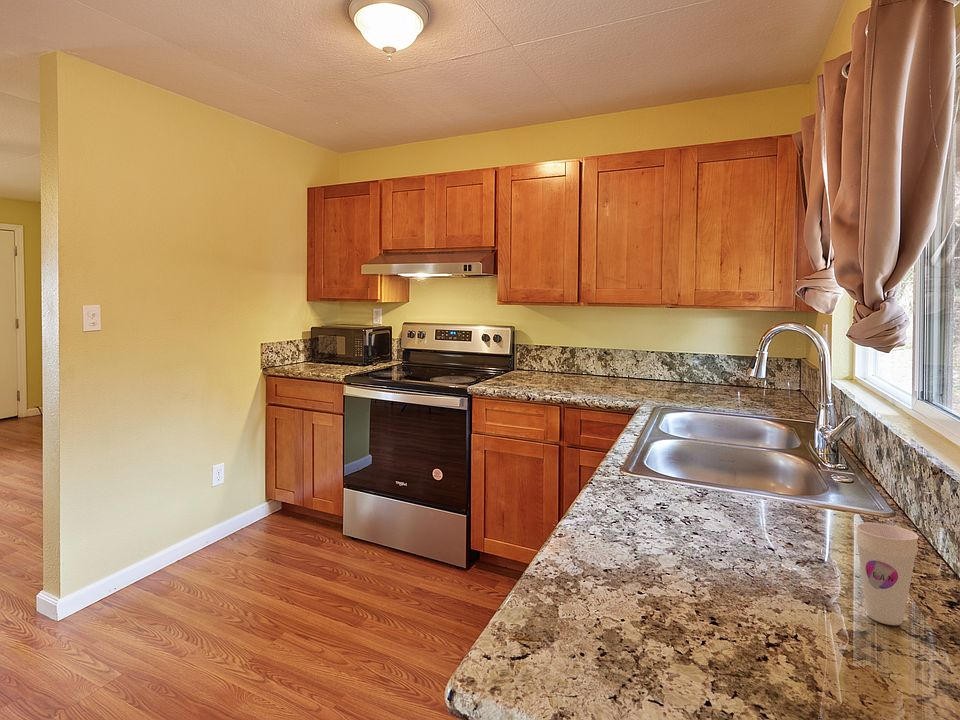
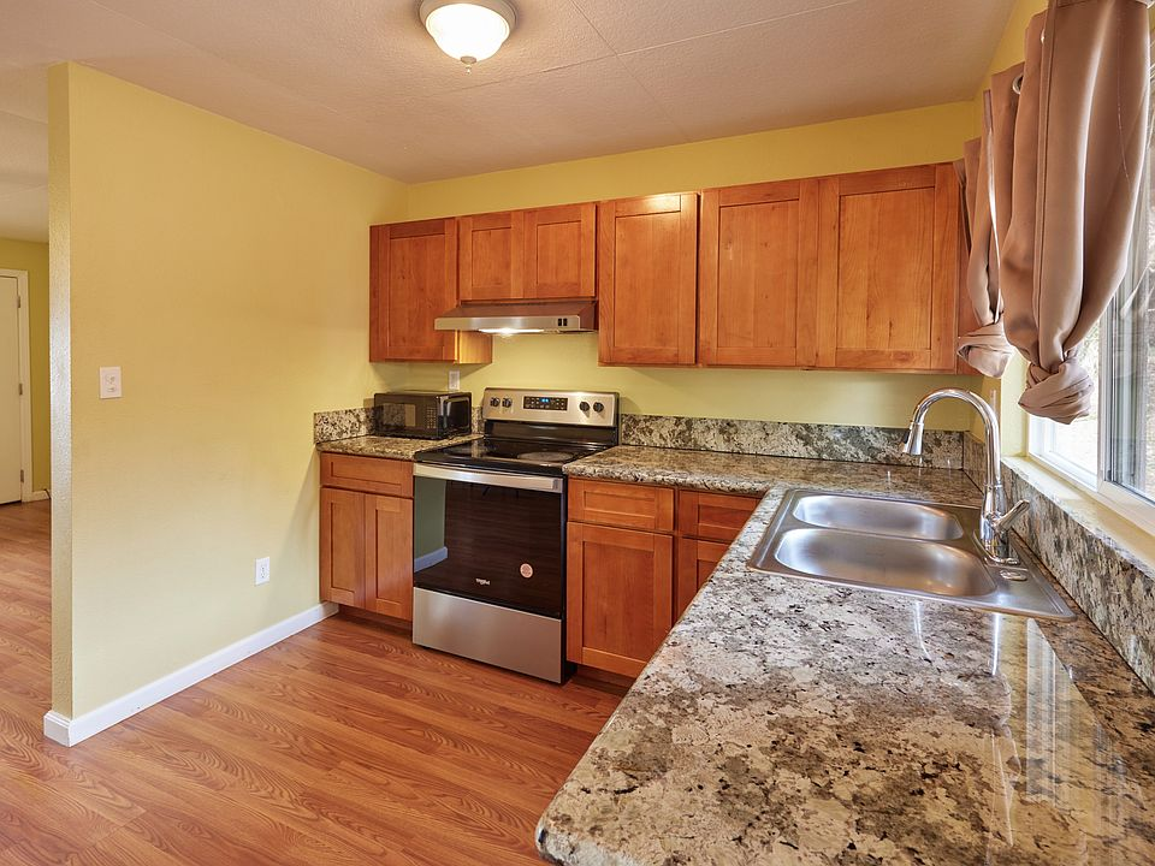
- cup [855,522,920,626]
